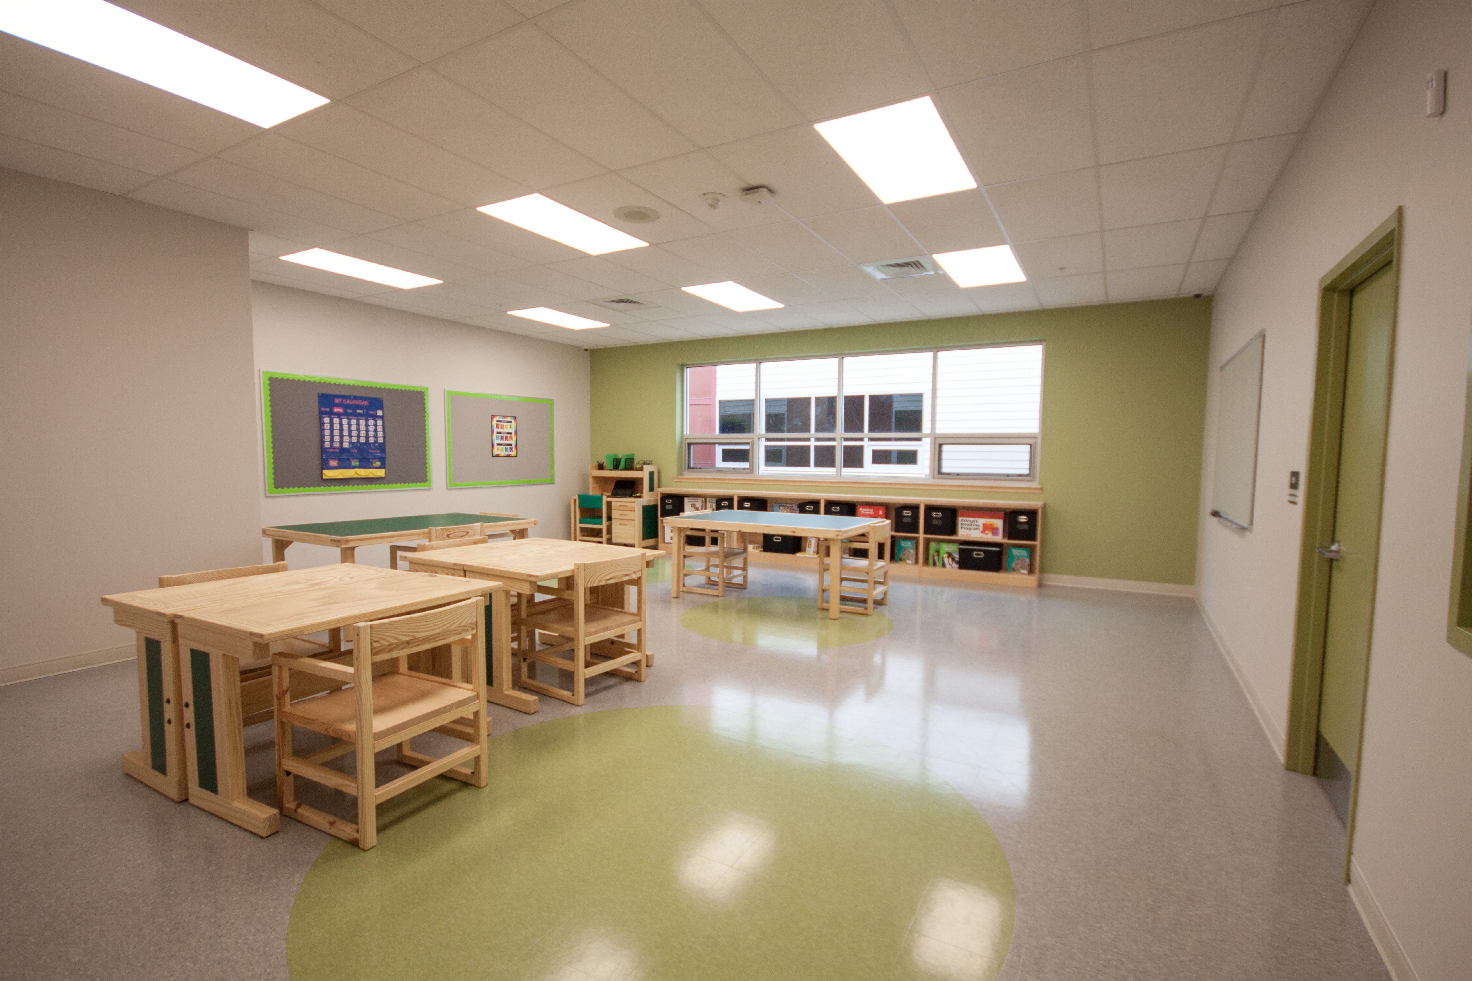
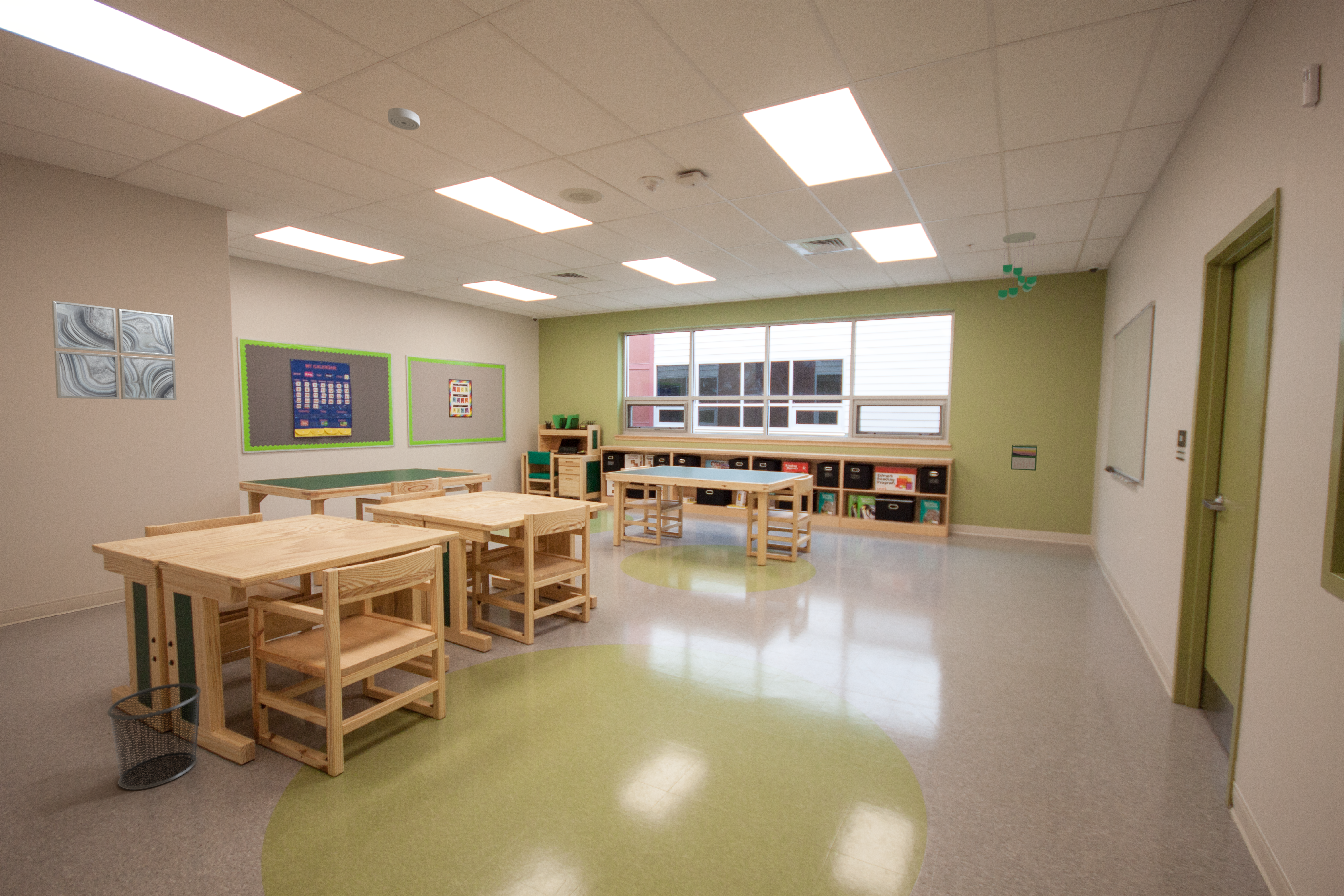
+ smoke detector [387,107,420,130]
+ waste bin [107,683,201,790]
+ calendar [1010,443,1038,471]
+ ceiling mobile [998,232,1037,301]
+ wall art [52,300,177,401]
